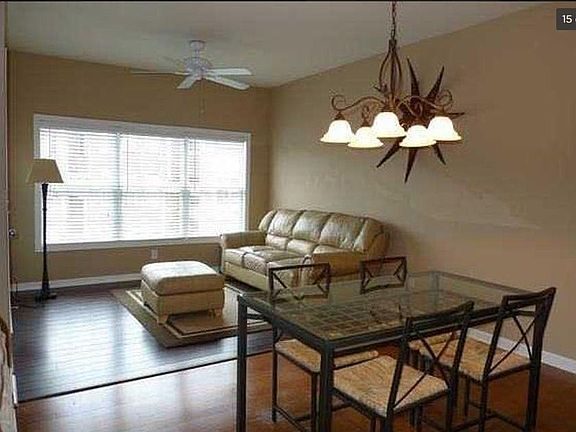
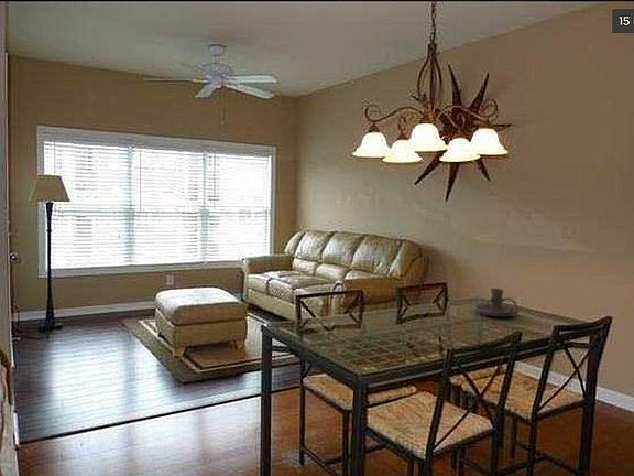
+ candle holder [474,288,520,317]
